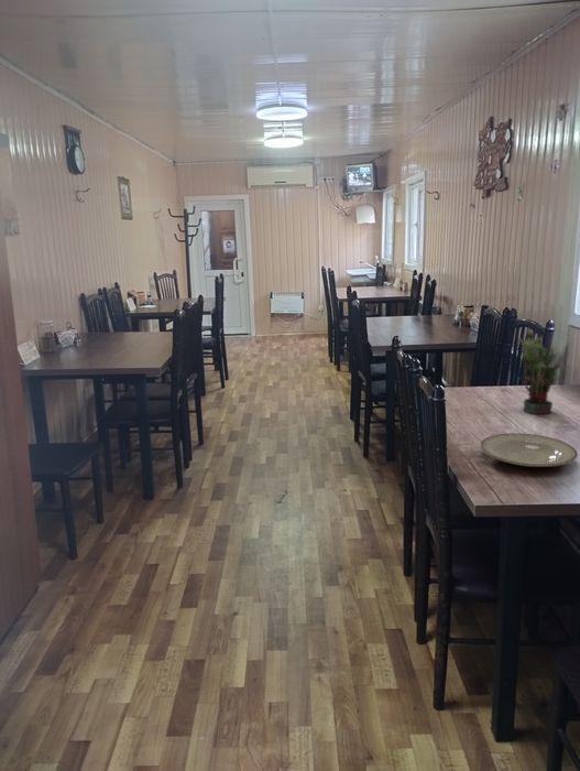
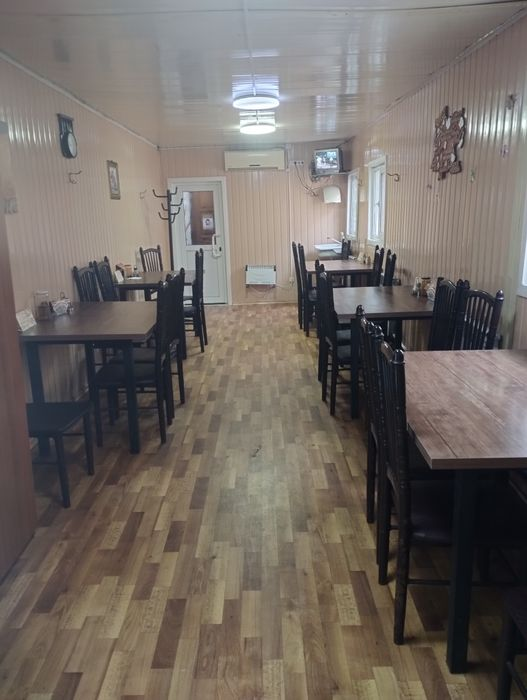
- potted plant [517,327,570,415]
- plate [479,432,579,468]
